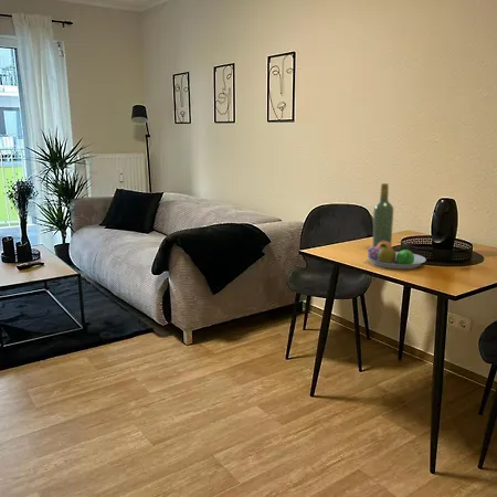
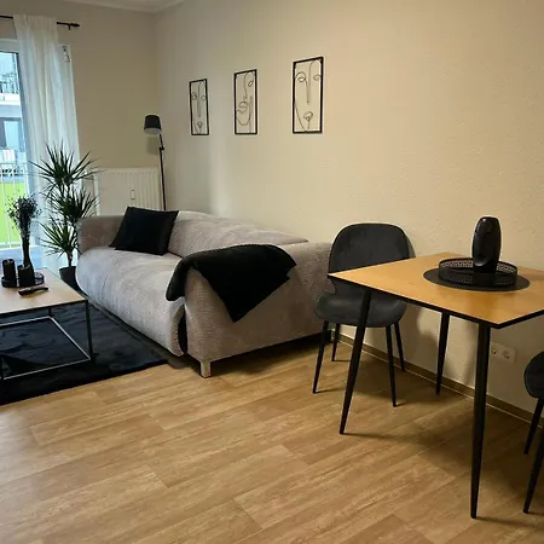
- wine bottle [372,182,394,247]
- fruit bowl [367,241,427,269]
